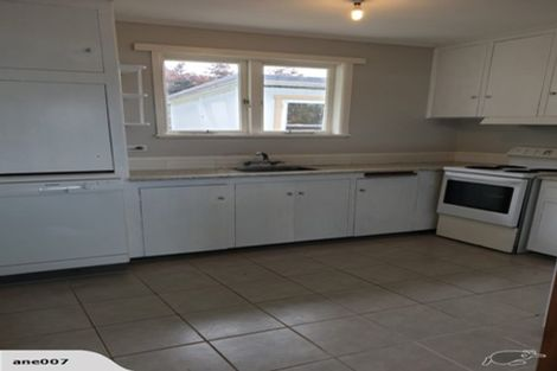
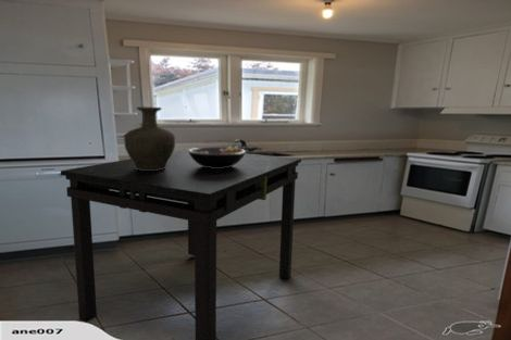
+ dining table [60,148,302,340]
+ vase [123,106,176,171]
+ fruit bowl [188,144,247,168]
